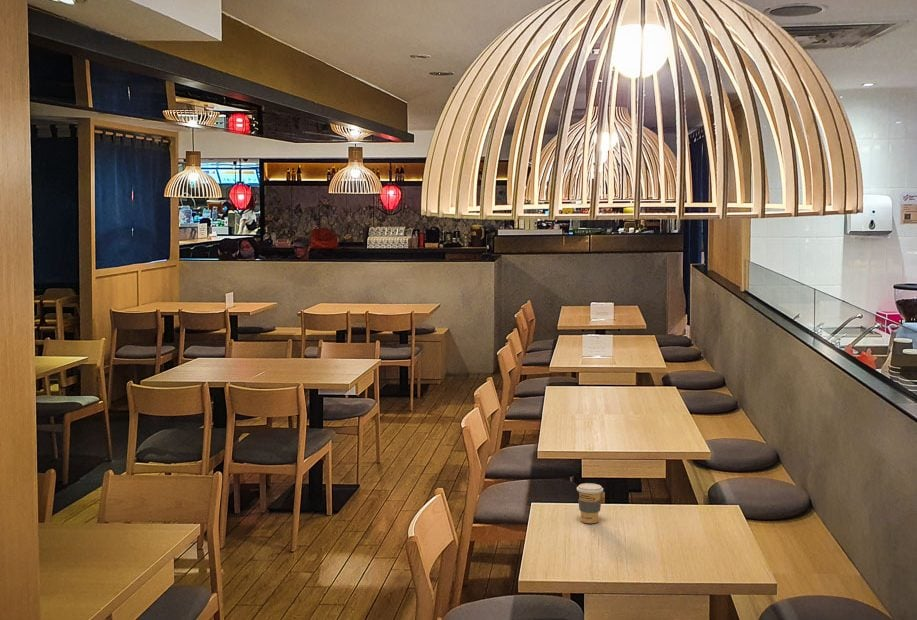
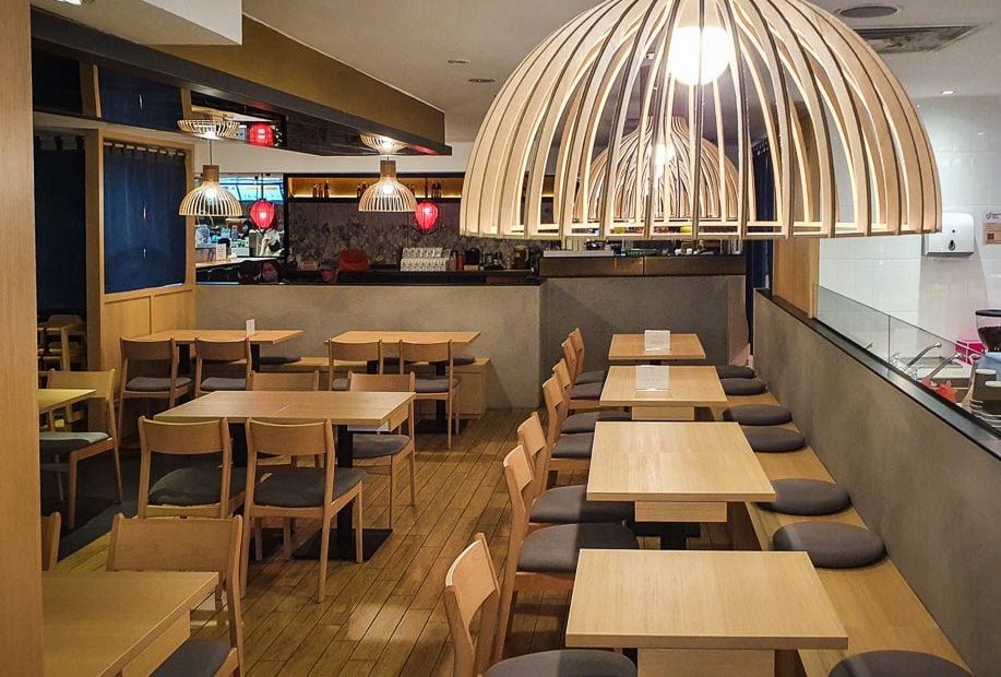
- coffee cup [576,482,604,524]
